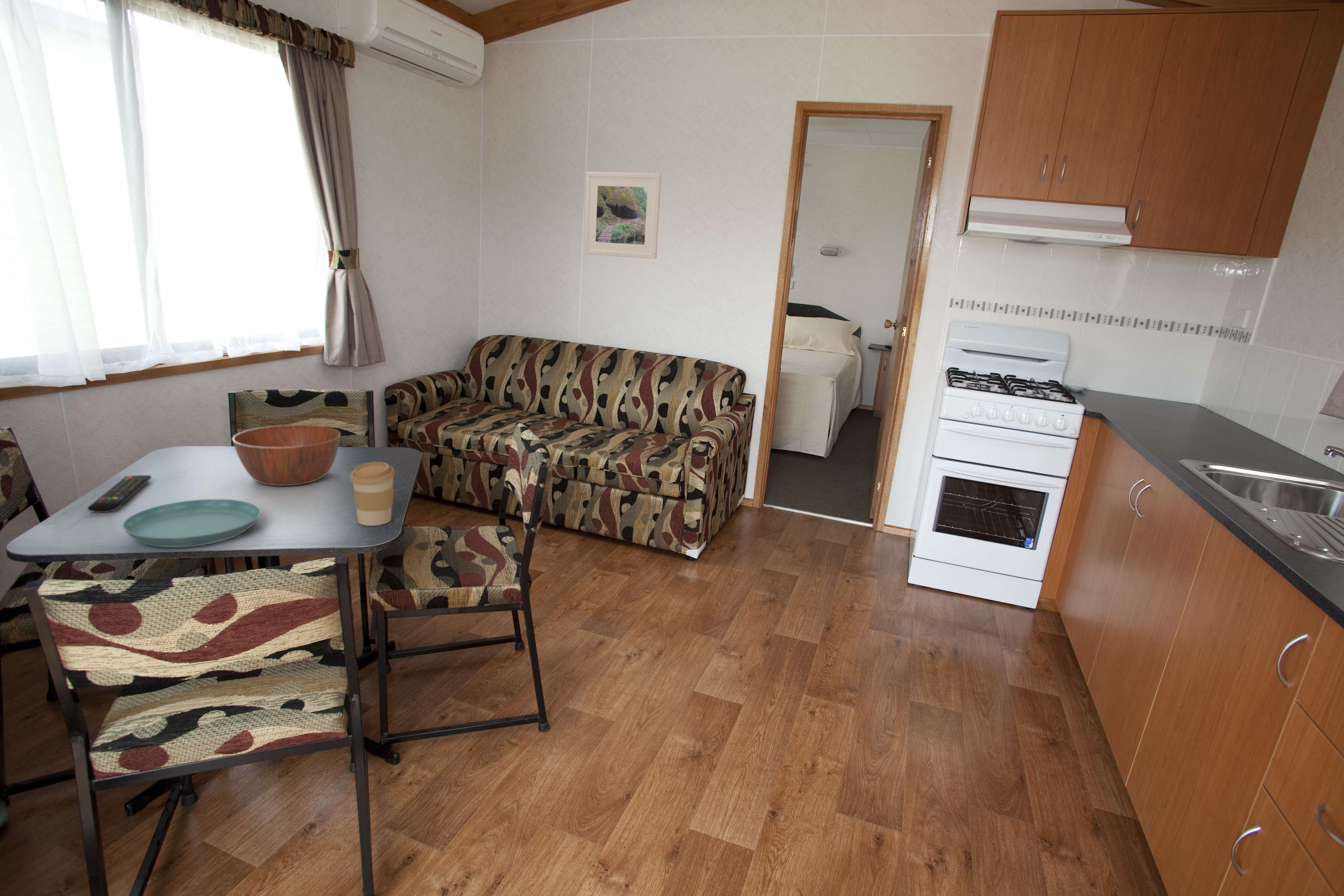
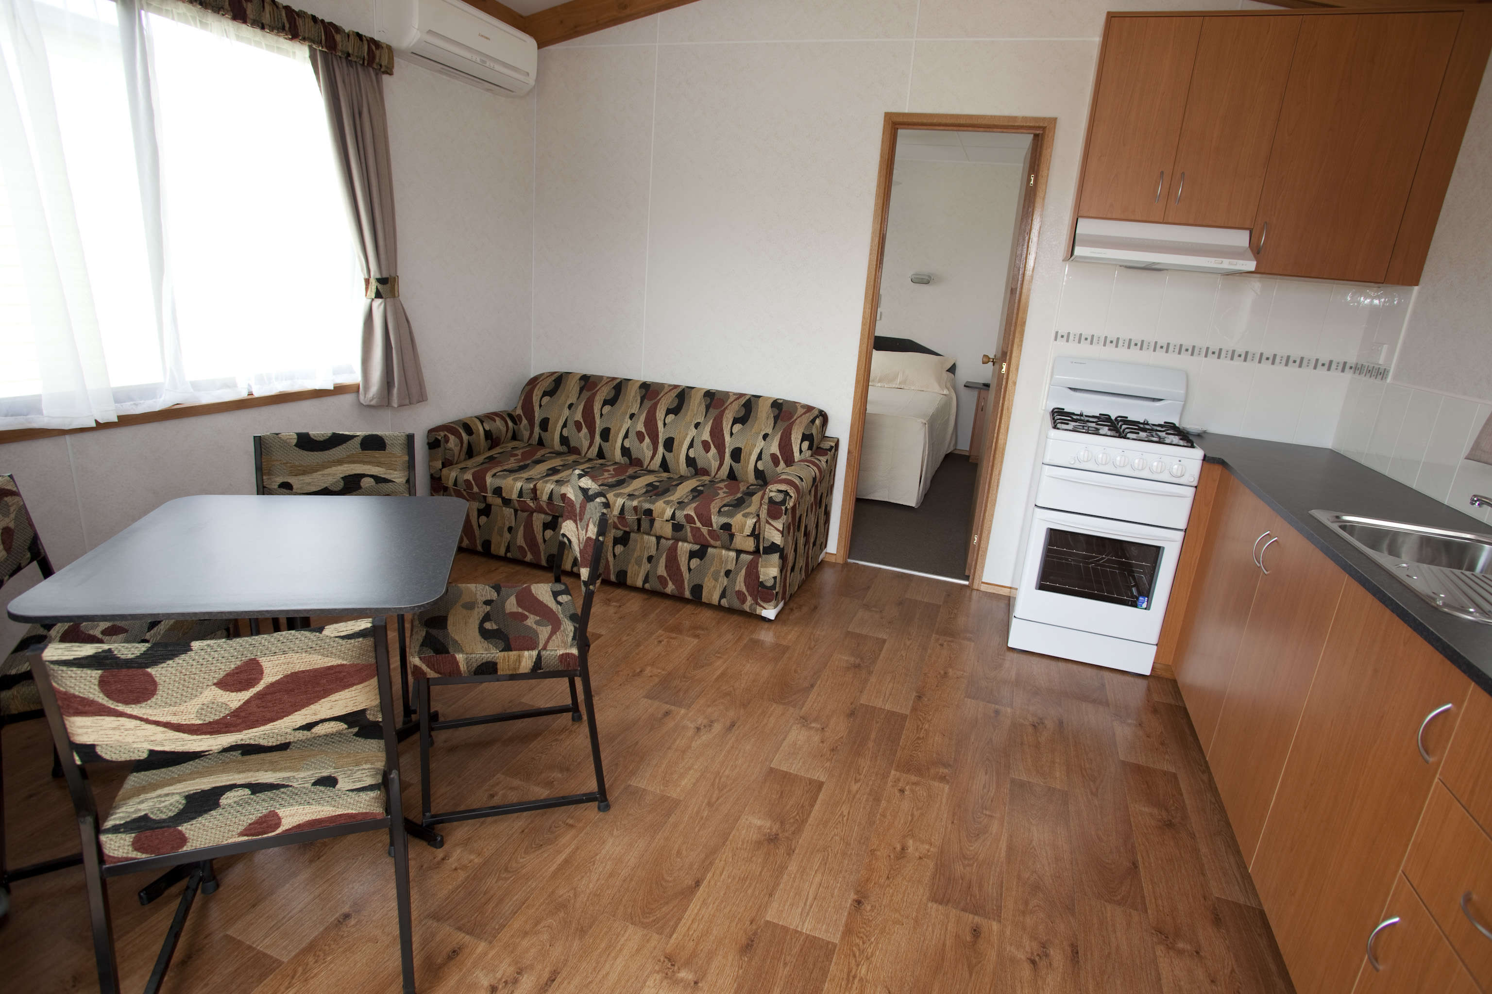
- remote control [87,475,152,513]
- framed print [583,172,662,259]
- bowl [232,424,341,486]
- saucer [122,499,261,548]
- coffee cup [350,462,395,526]
